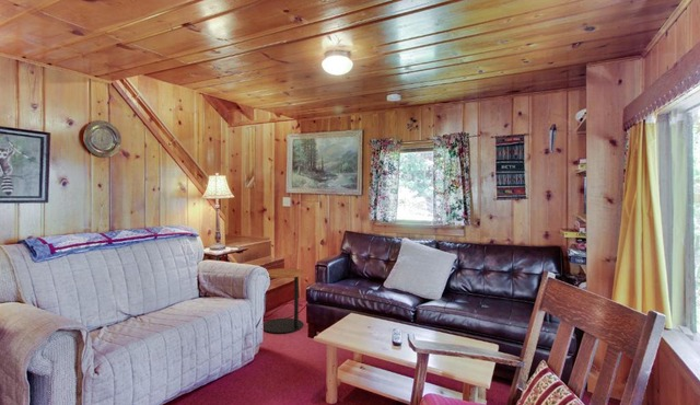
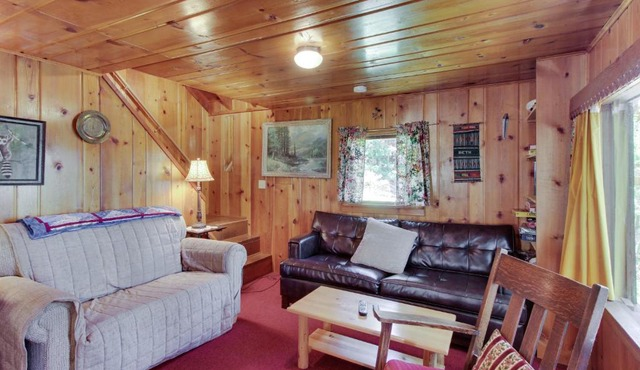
- side table [262,267,305,334]
